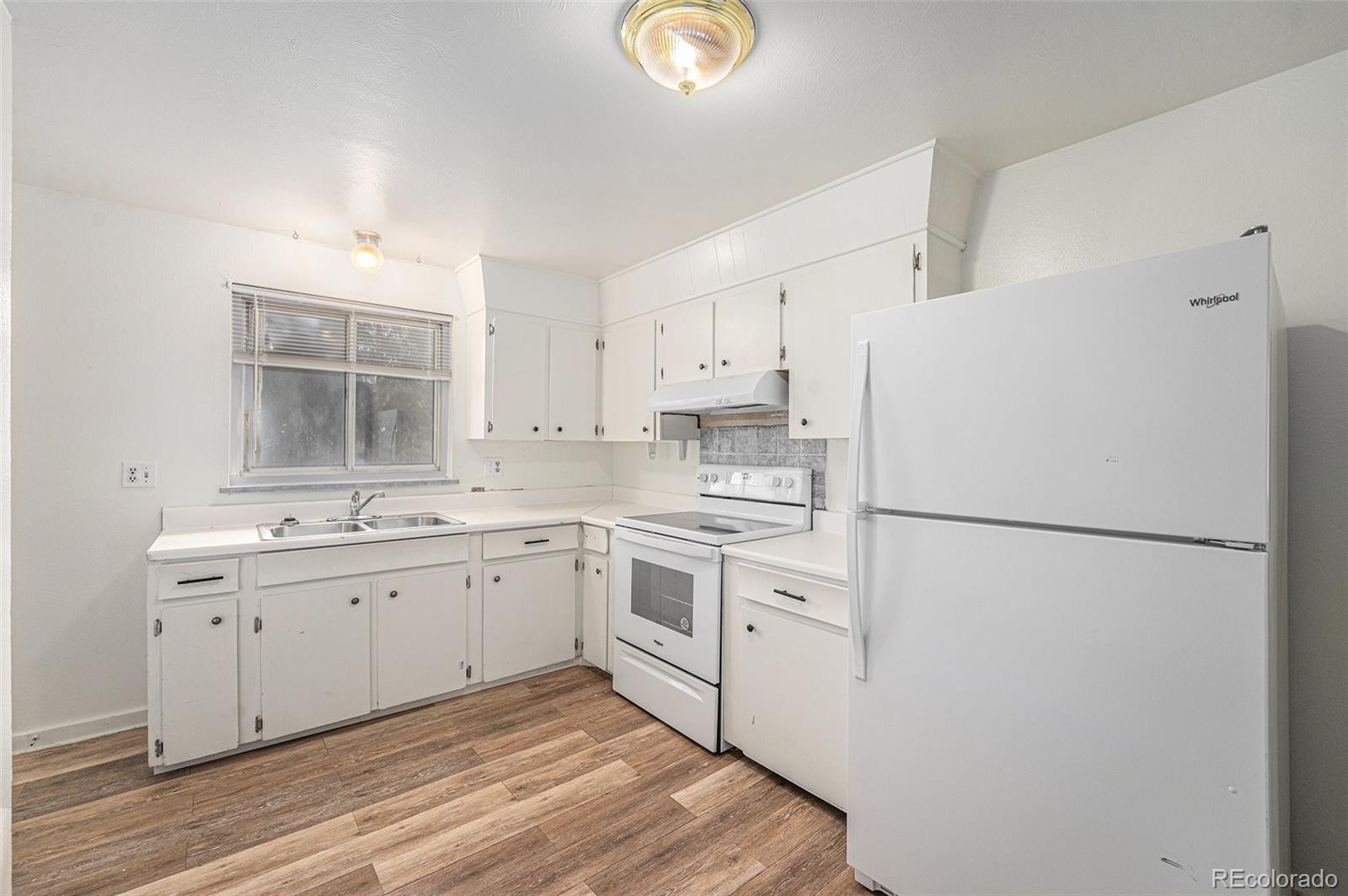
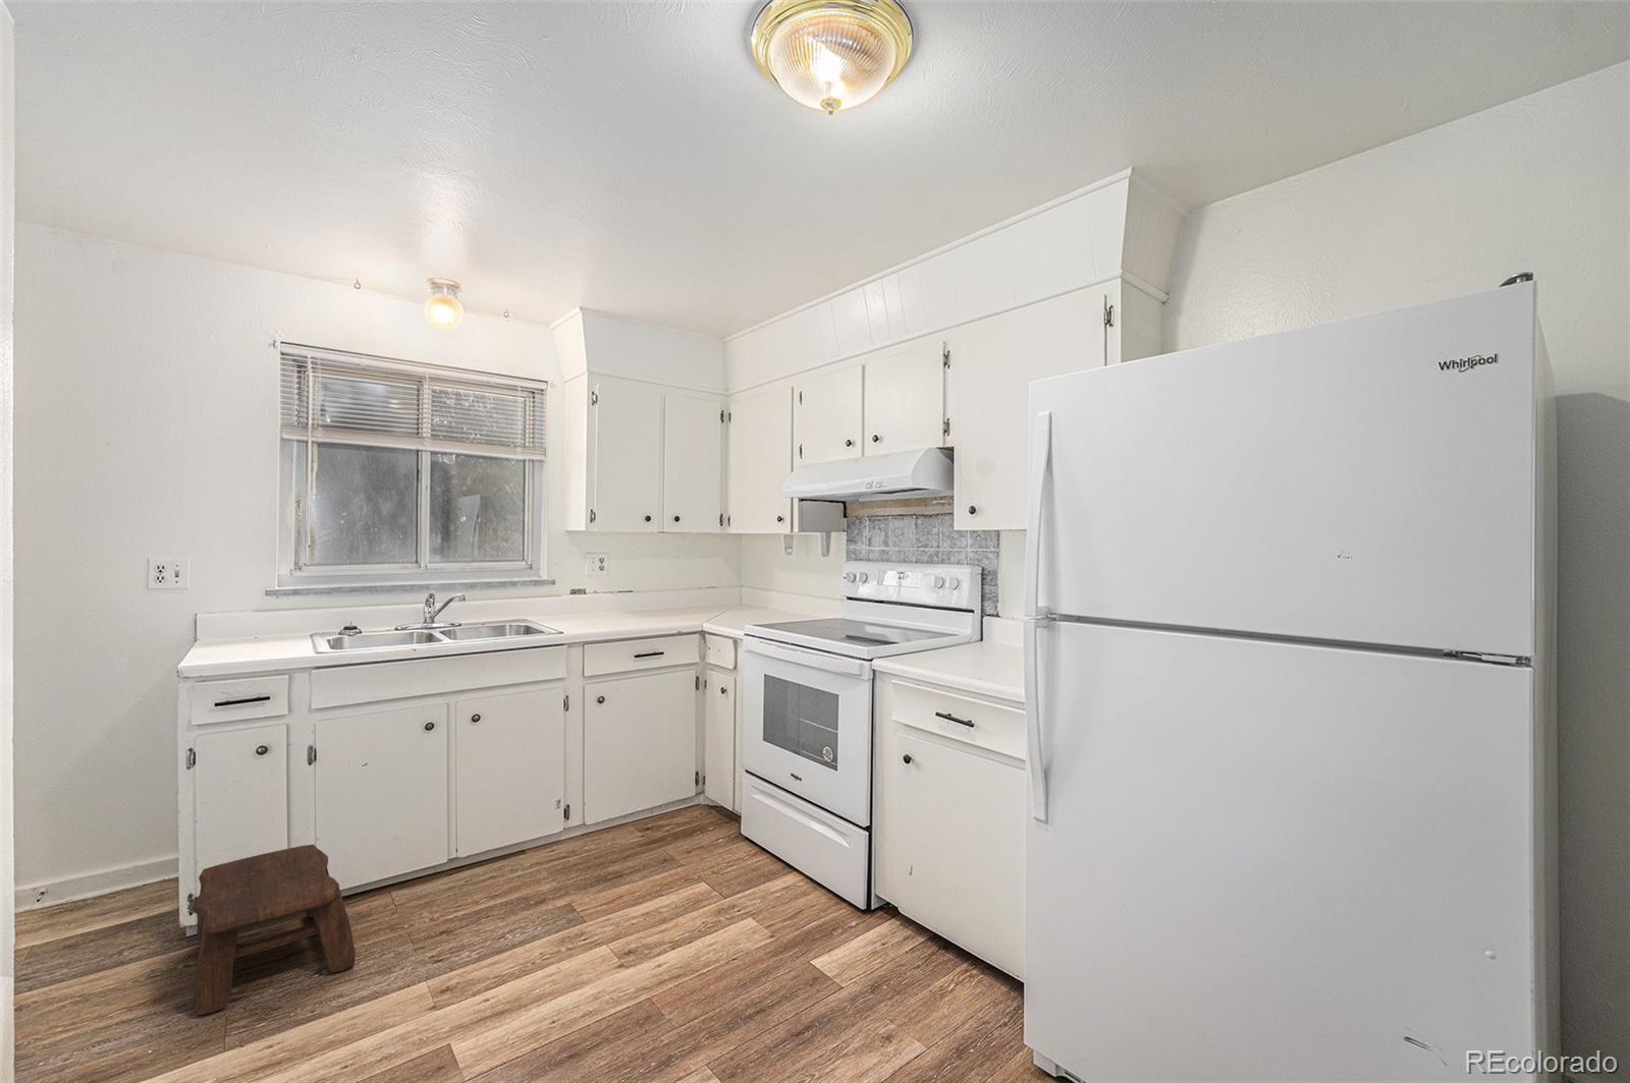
+ stool [191,844,357,1015]
